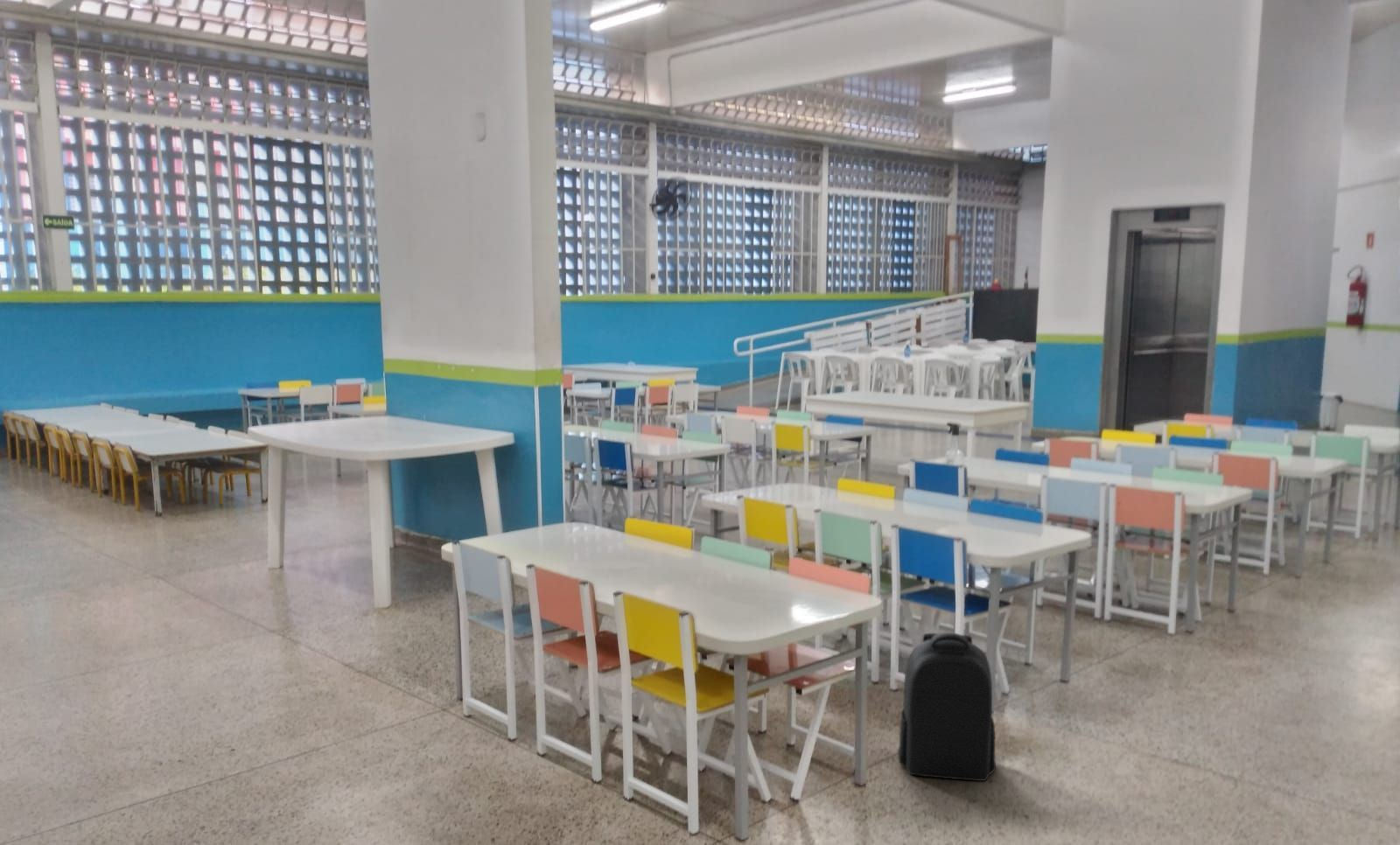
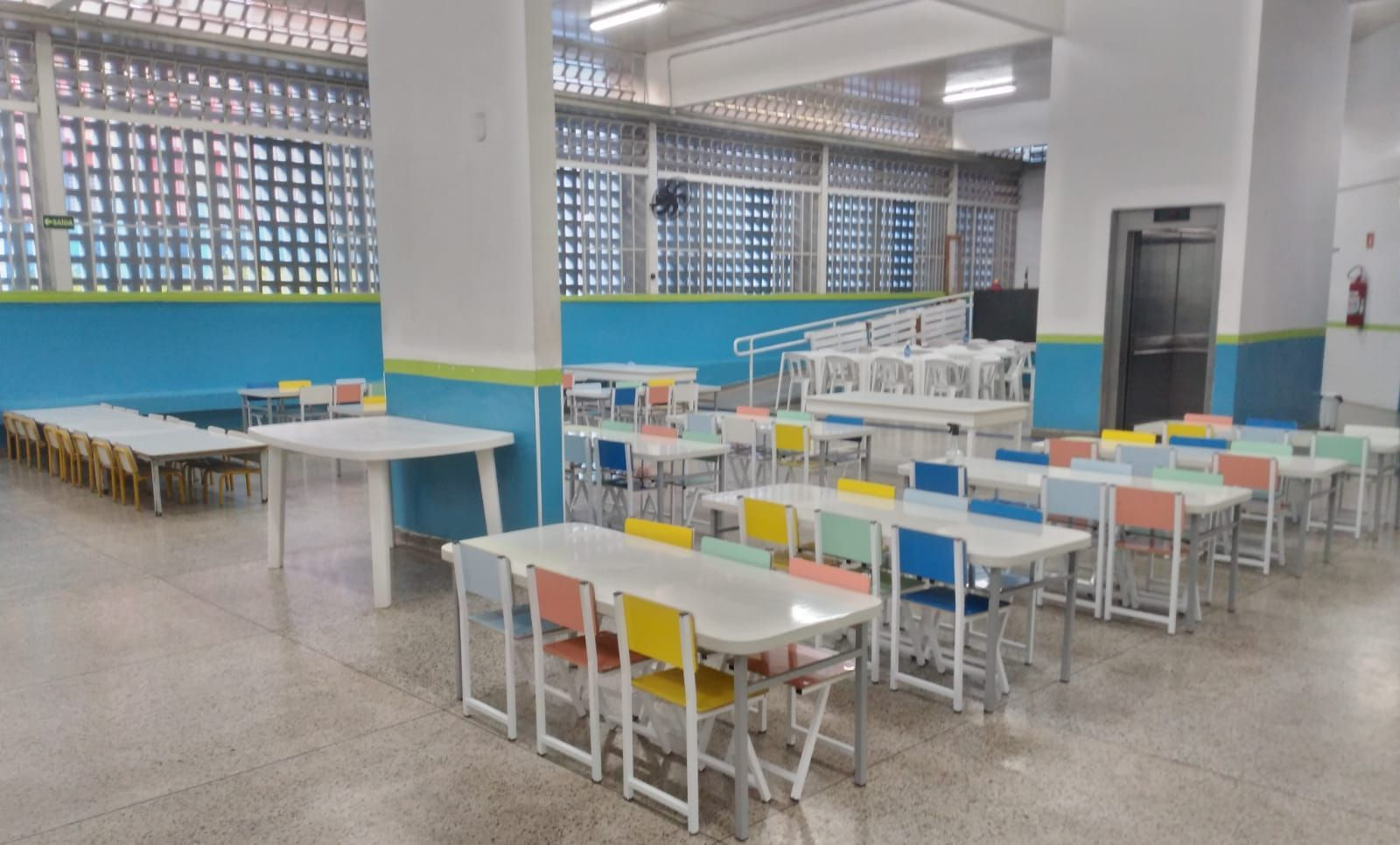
- backpack [897,632,997,782]
